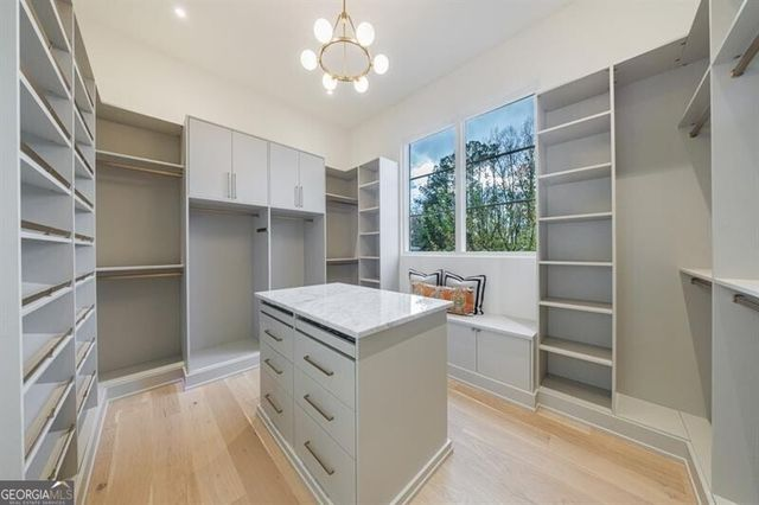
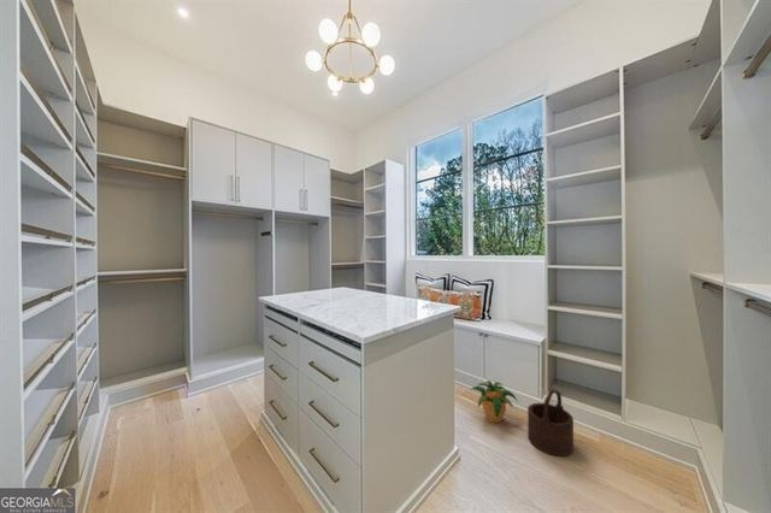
+ potted plant [470,379,519,424]
+ wooden bucket [526,388,575,458]
